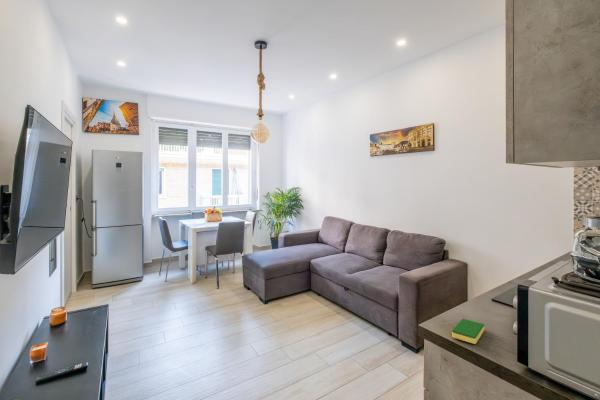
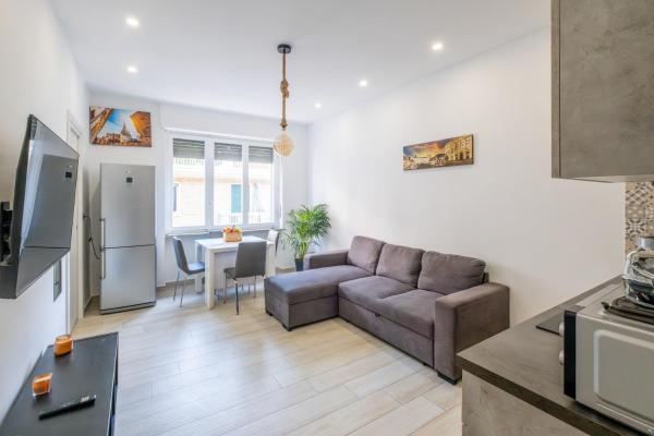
- dish sponge [451,318,485,345]
